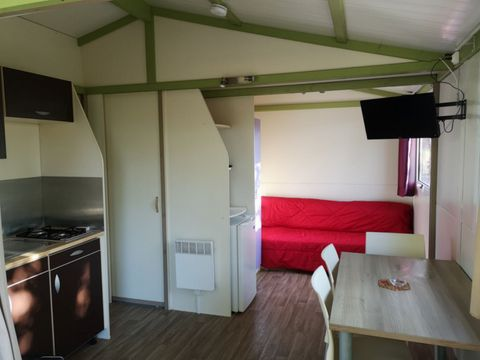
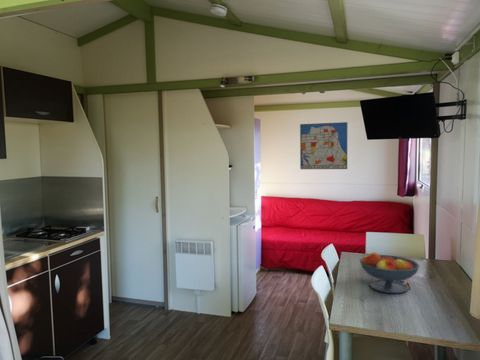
+ wall art [299,121,348,170]
+ fruit bowl [359,252,420,294]
